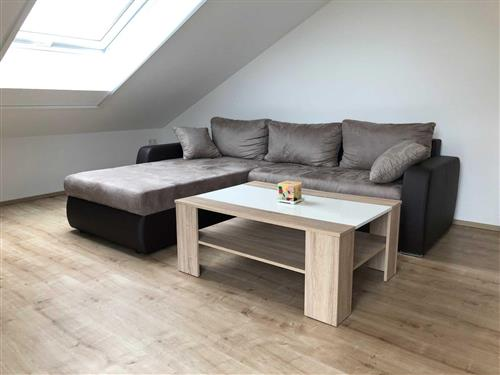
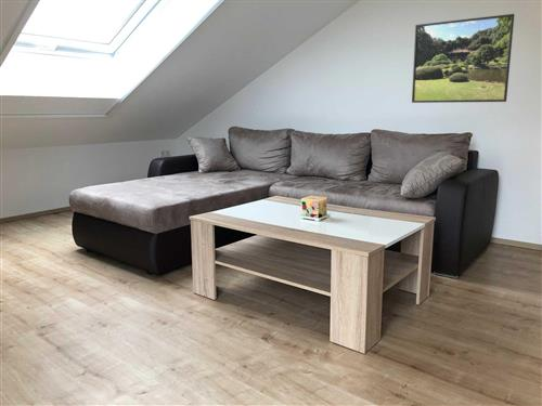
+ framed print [411,13,515,104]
